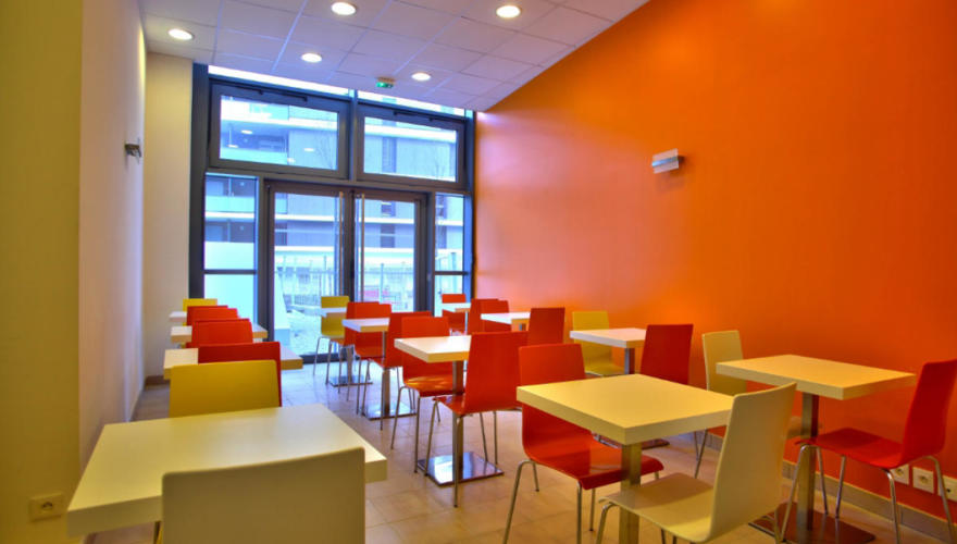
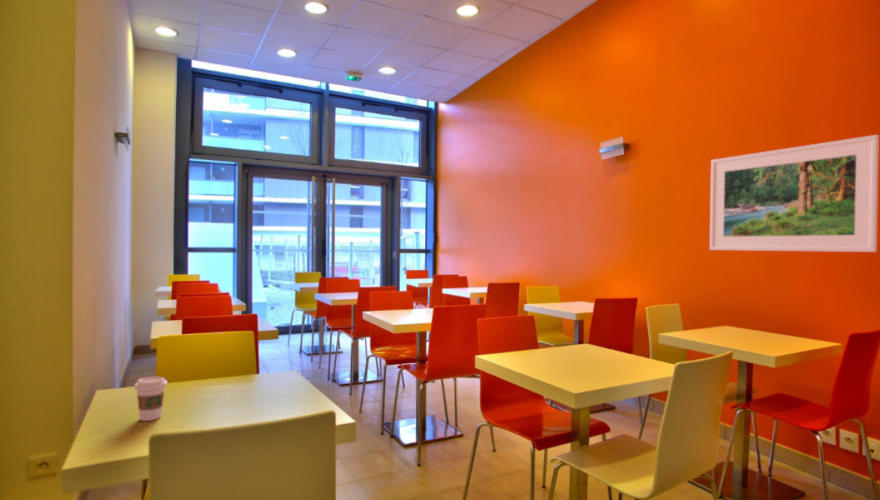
+ coffee cup [133,376,168,422]
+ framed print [709,134,880,253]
